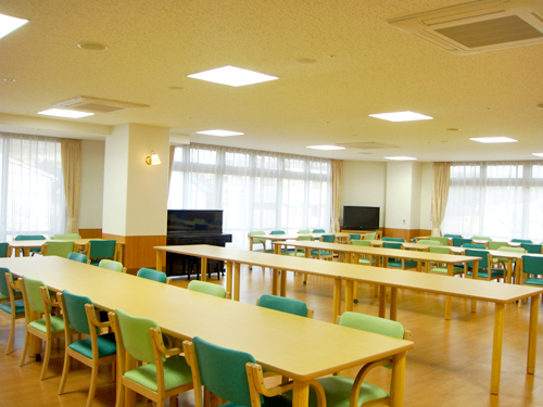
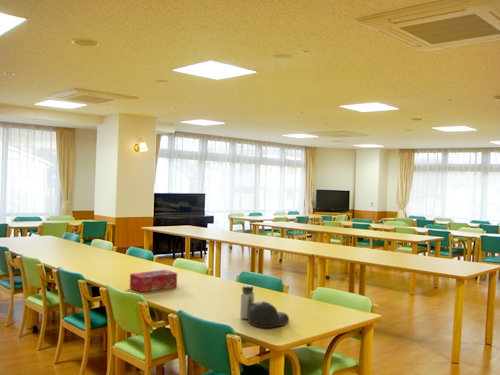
+ tissue box [129,269,178,293]
+ water bottle [239,284,290,329]
